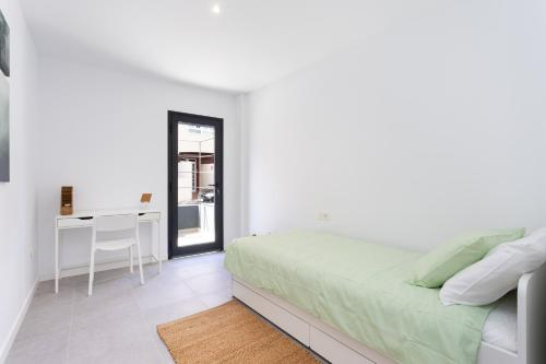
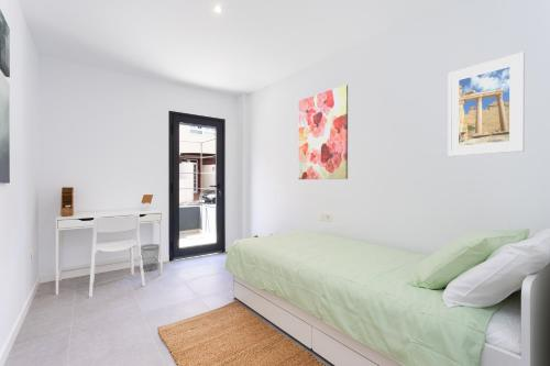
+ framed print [447,51,526,157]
+ wastebasket [140,243,161,273]
+ wall art [298,84,349,180]
